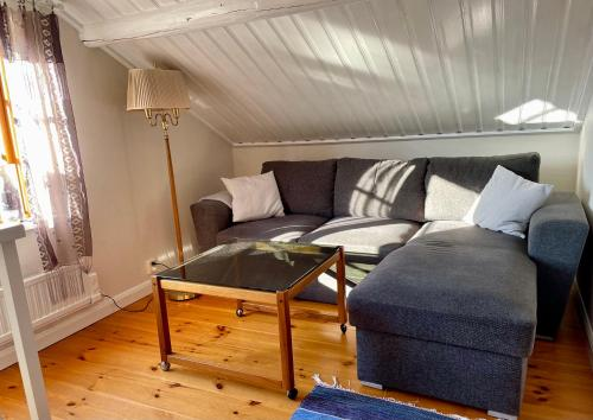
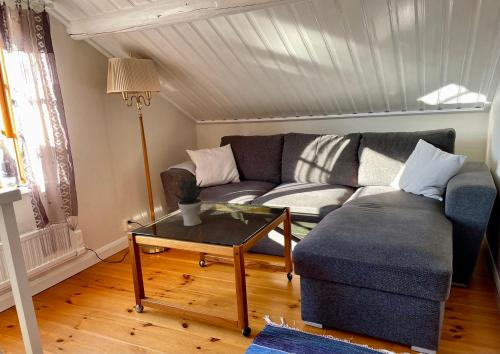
+ potted plant [168,173,206,227]
